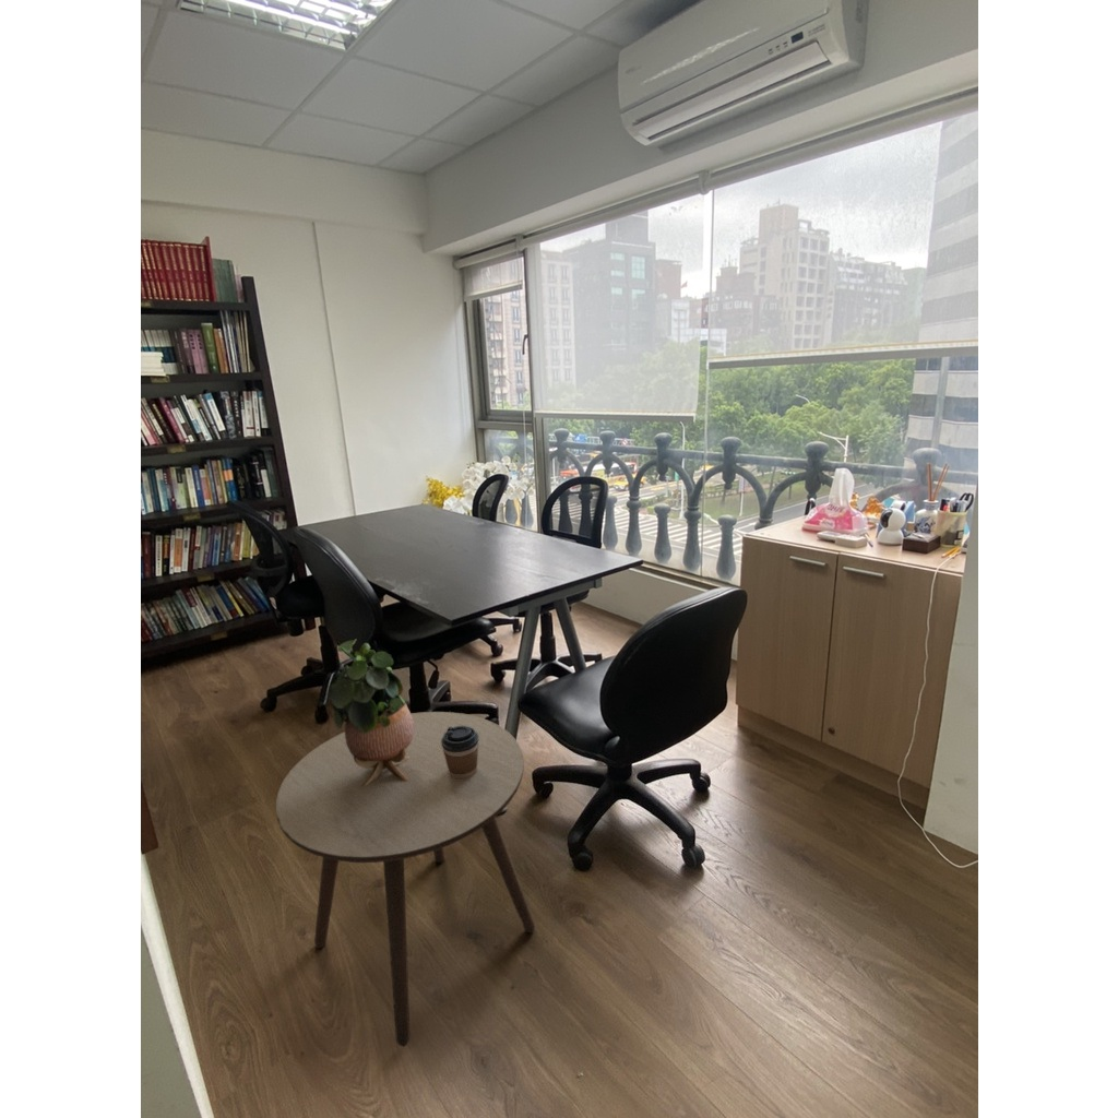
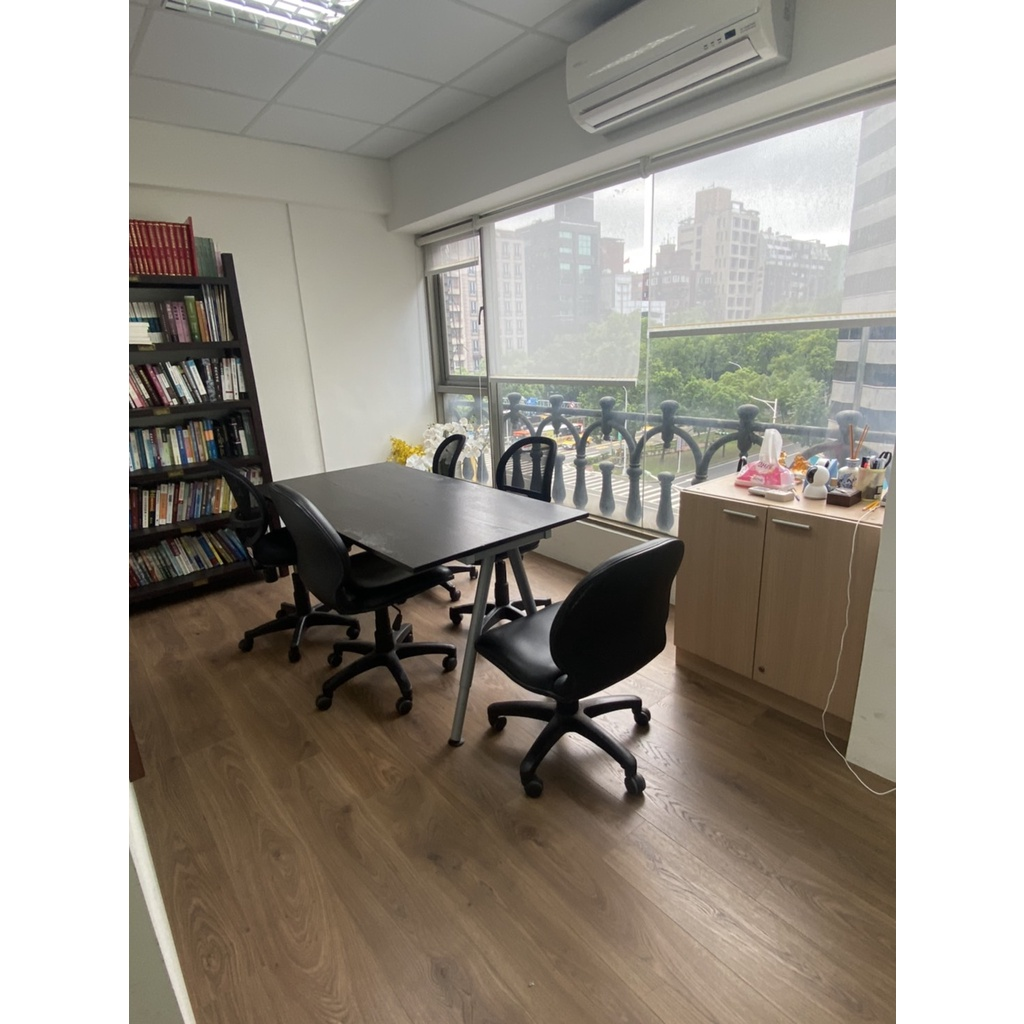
- potted plant [328,639,414,786]
- side table [274,711,536,1048]
- coffee cup [441,726,478,780]
